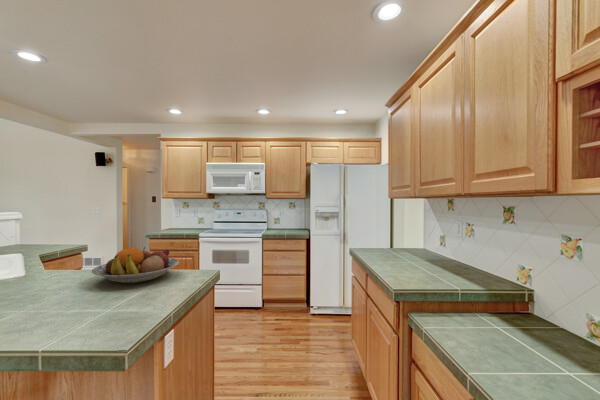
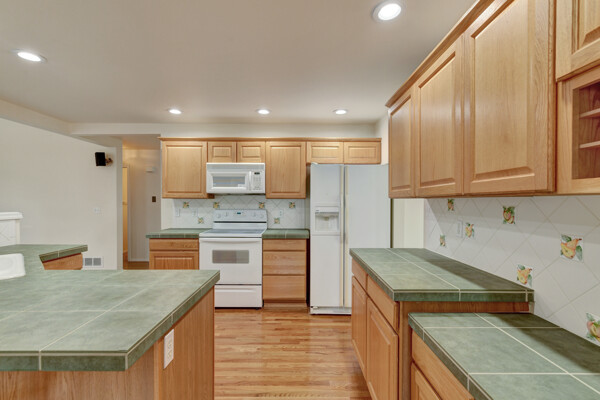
- fruit bowl [91,246,180,284]
